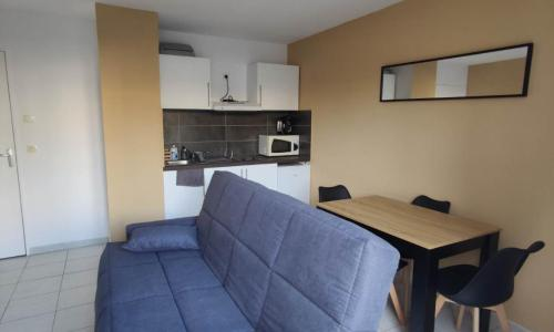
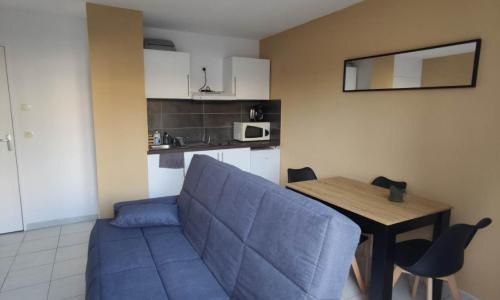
+ cup [387,184,408,203]
